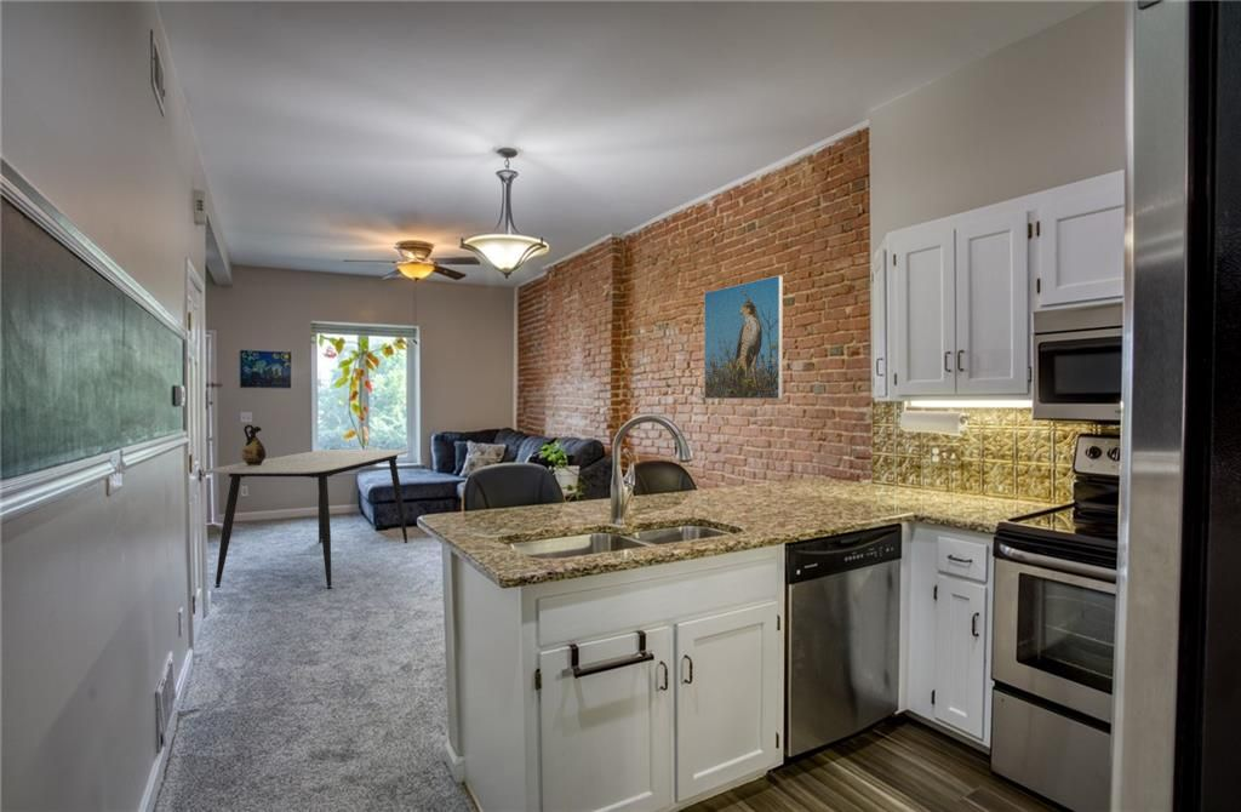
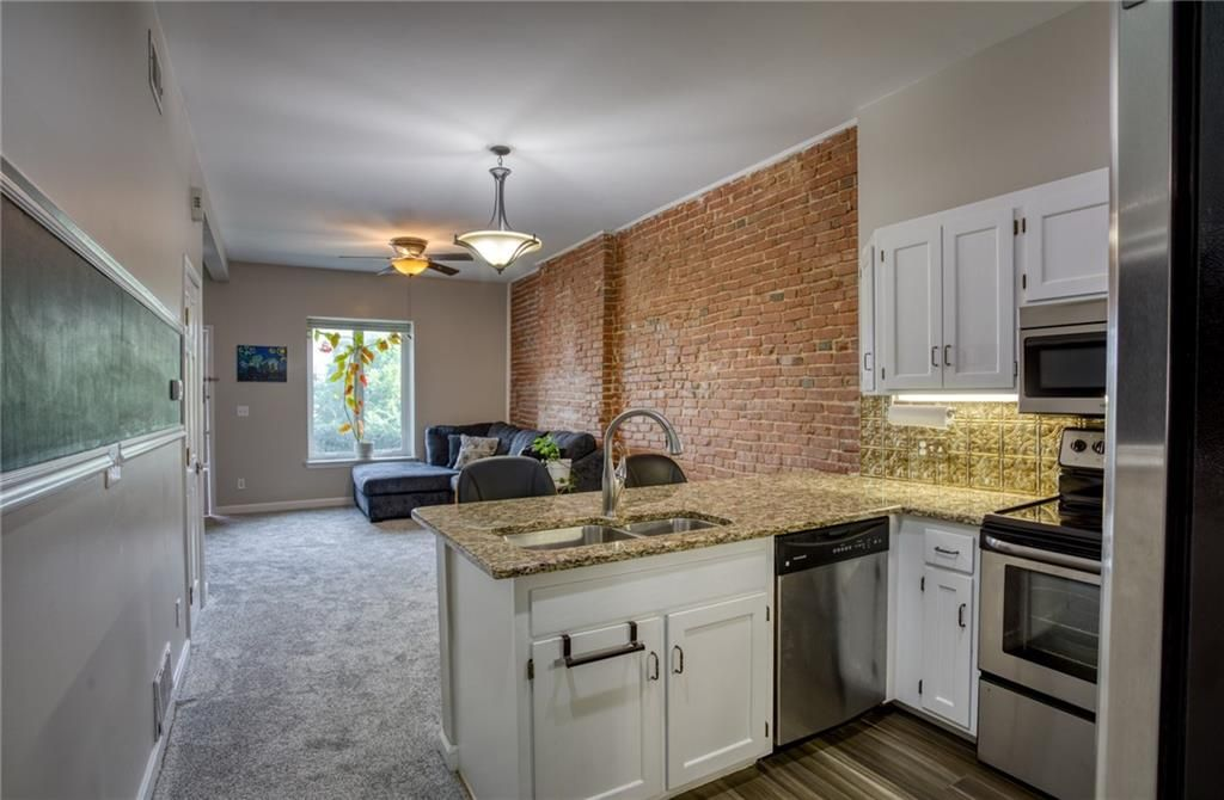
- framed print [703,274,784,400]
- dining table [205,448,412,590]
- ceramic jug [241,423,267,465]
